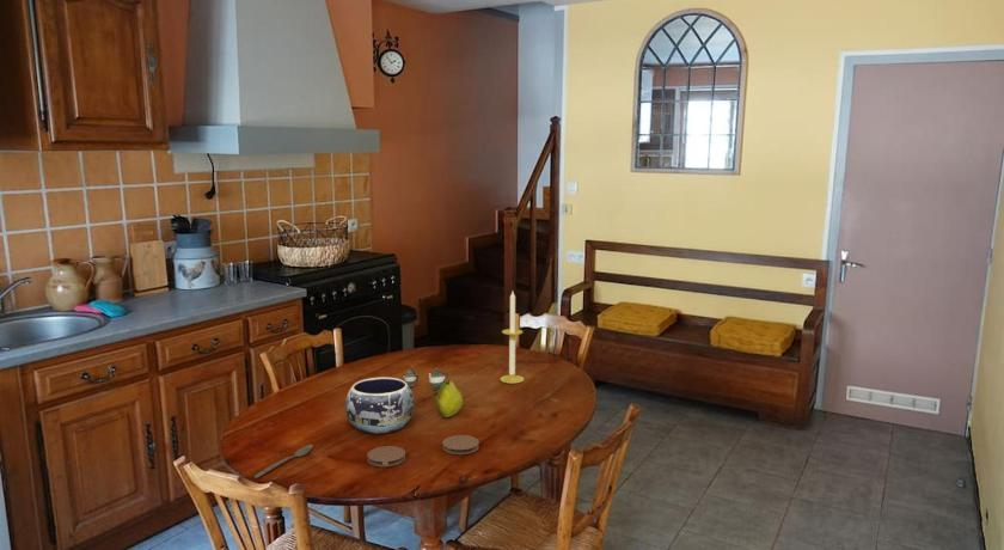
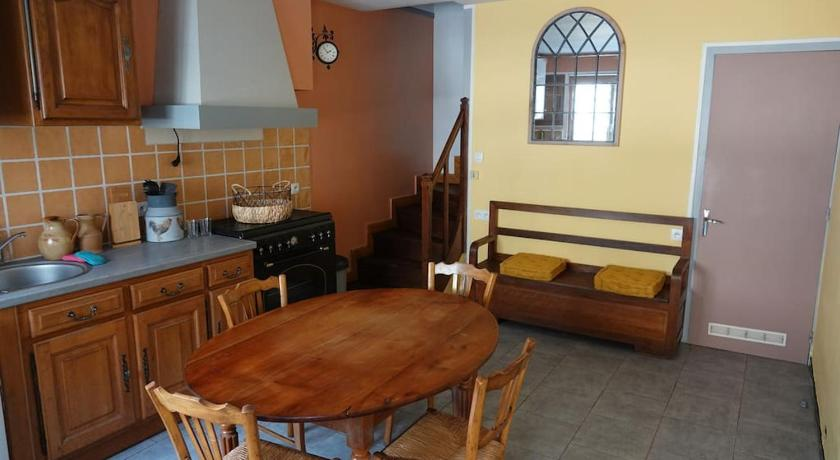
- fruit [434,379,464,418]
- coaster [366,445,406,468]
- coaster [441,434,480,456]
- teapot [402,367,449,395]
- candle [500,291,525,385]
- decorative bowl [344,377,416,435]
- spoon [253,444,314,479]
